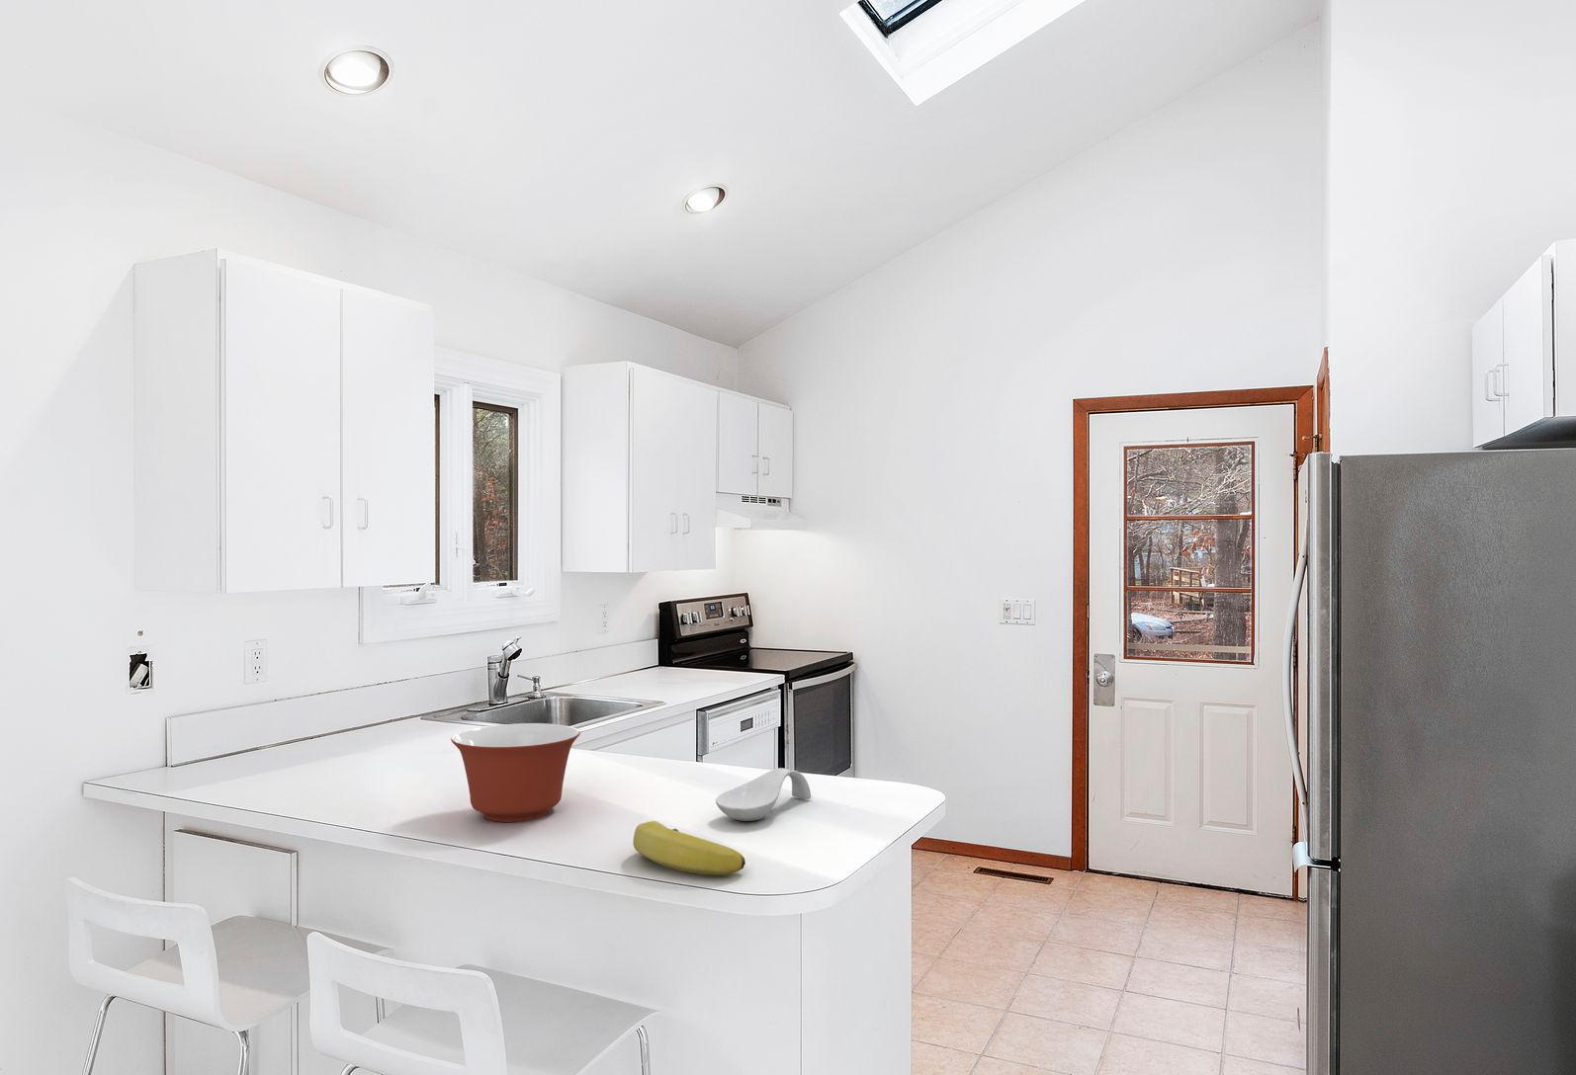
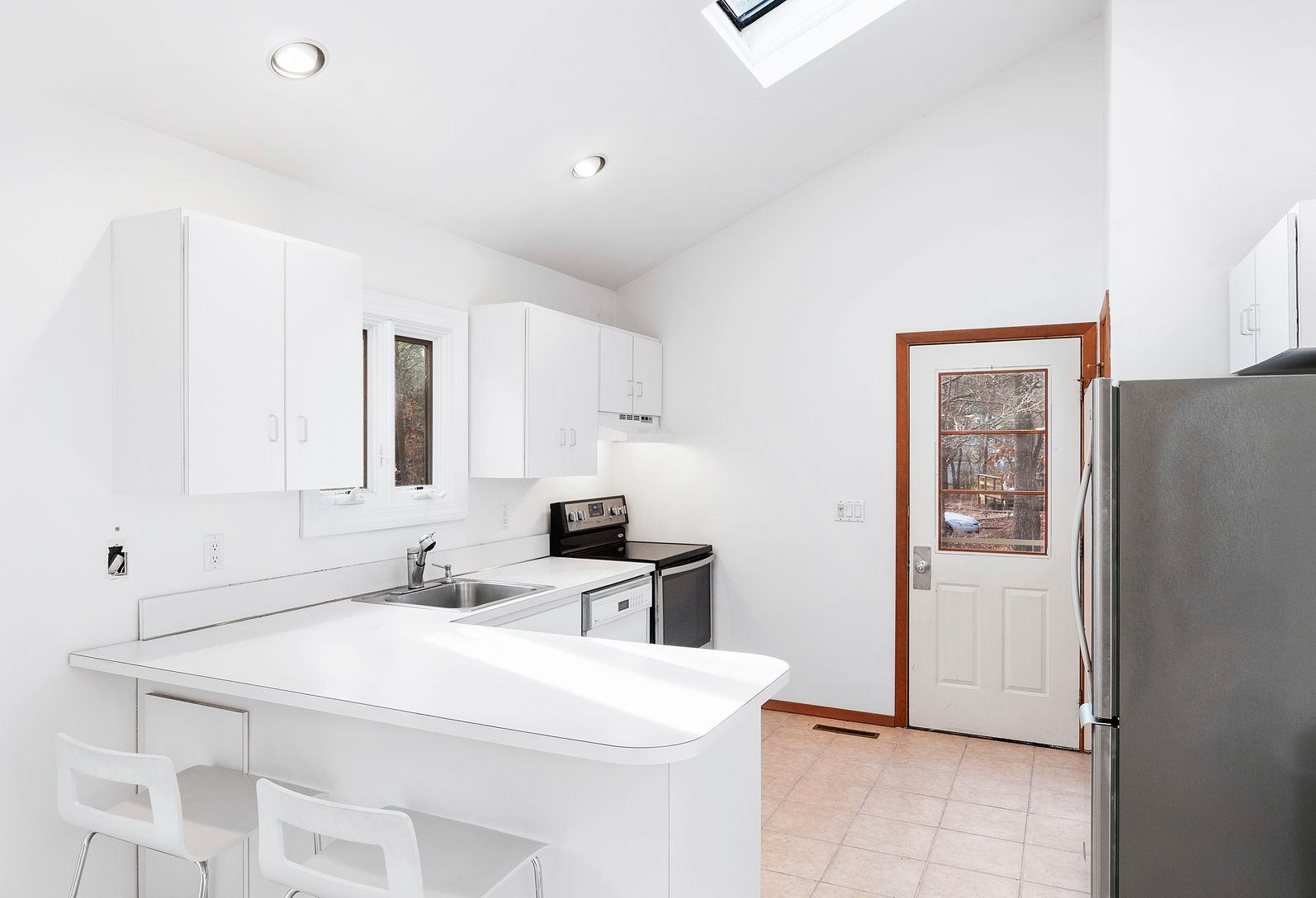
- spoon rest [715,766,812,822]
- mixing bowl [450,722,581,824]
- banana [632,820,746,875]
